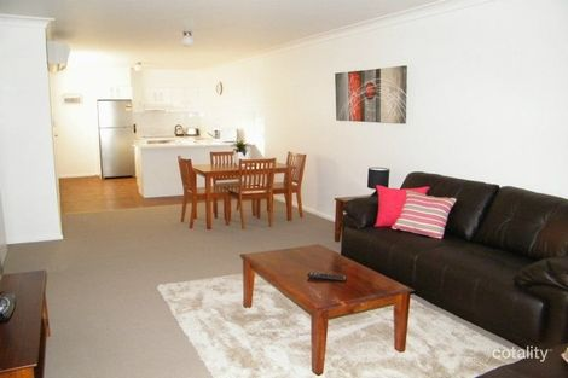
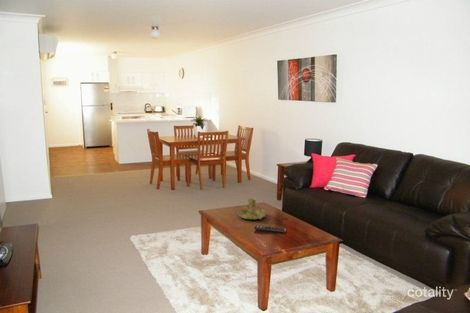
+ candle holder [237,197,267,220]
